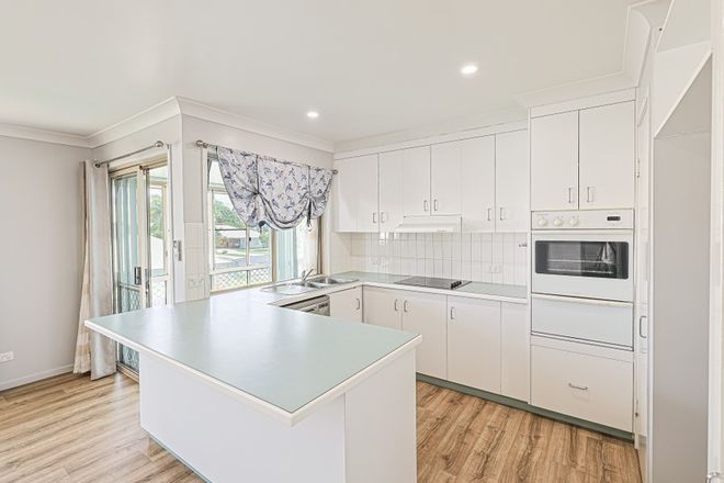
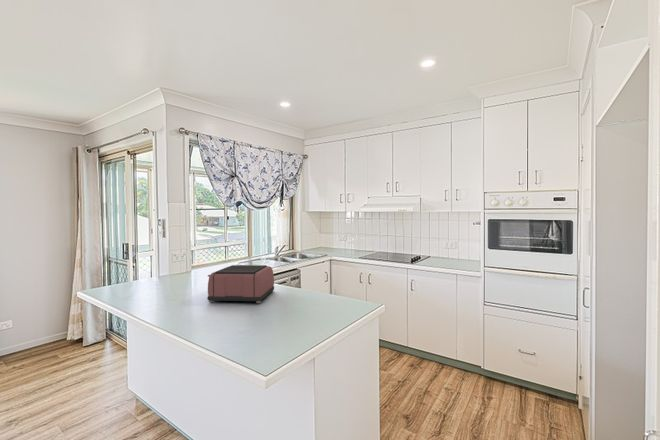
+ toaster [206,264,275,304]
